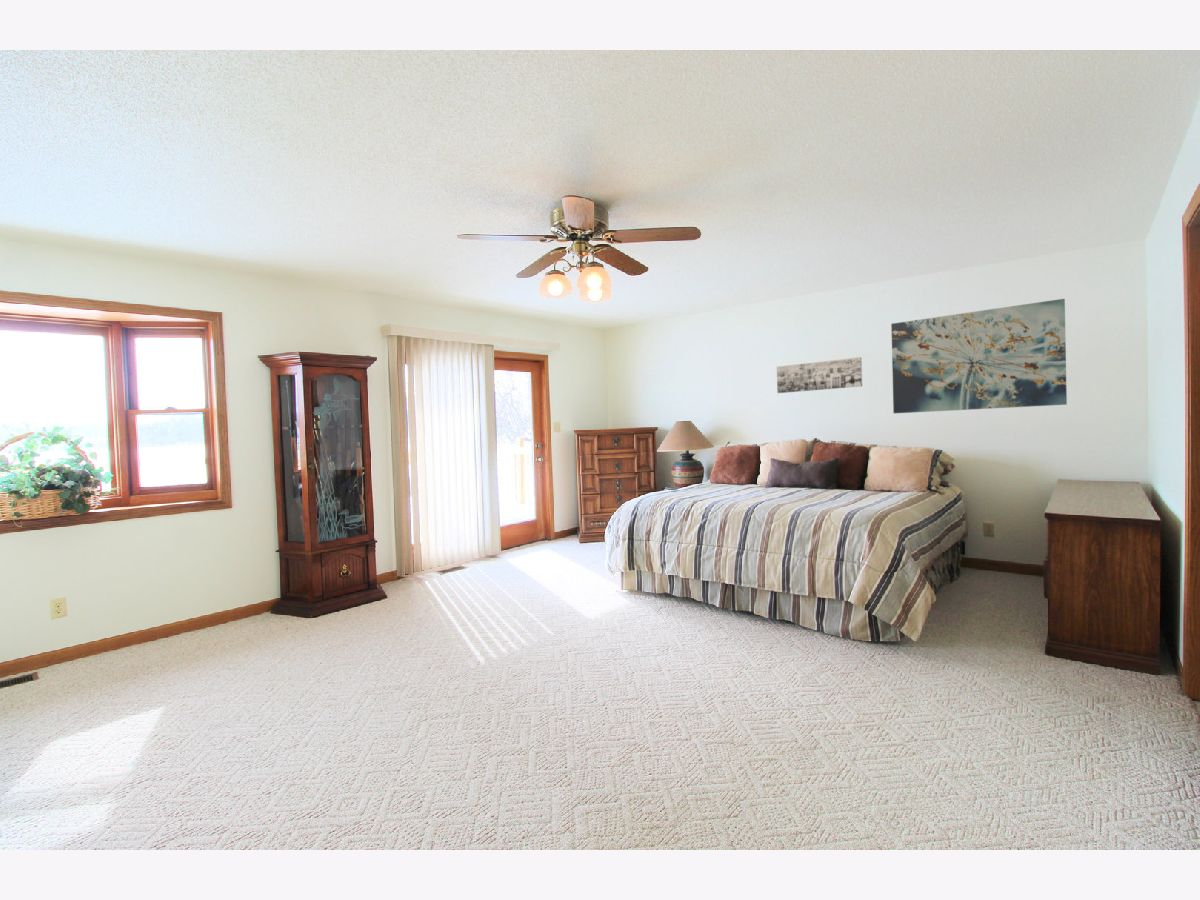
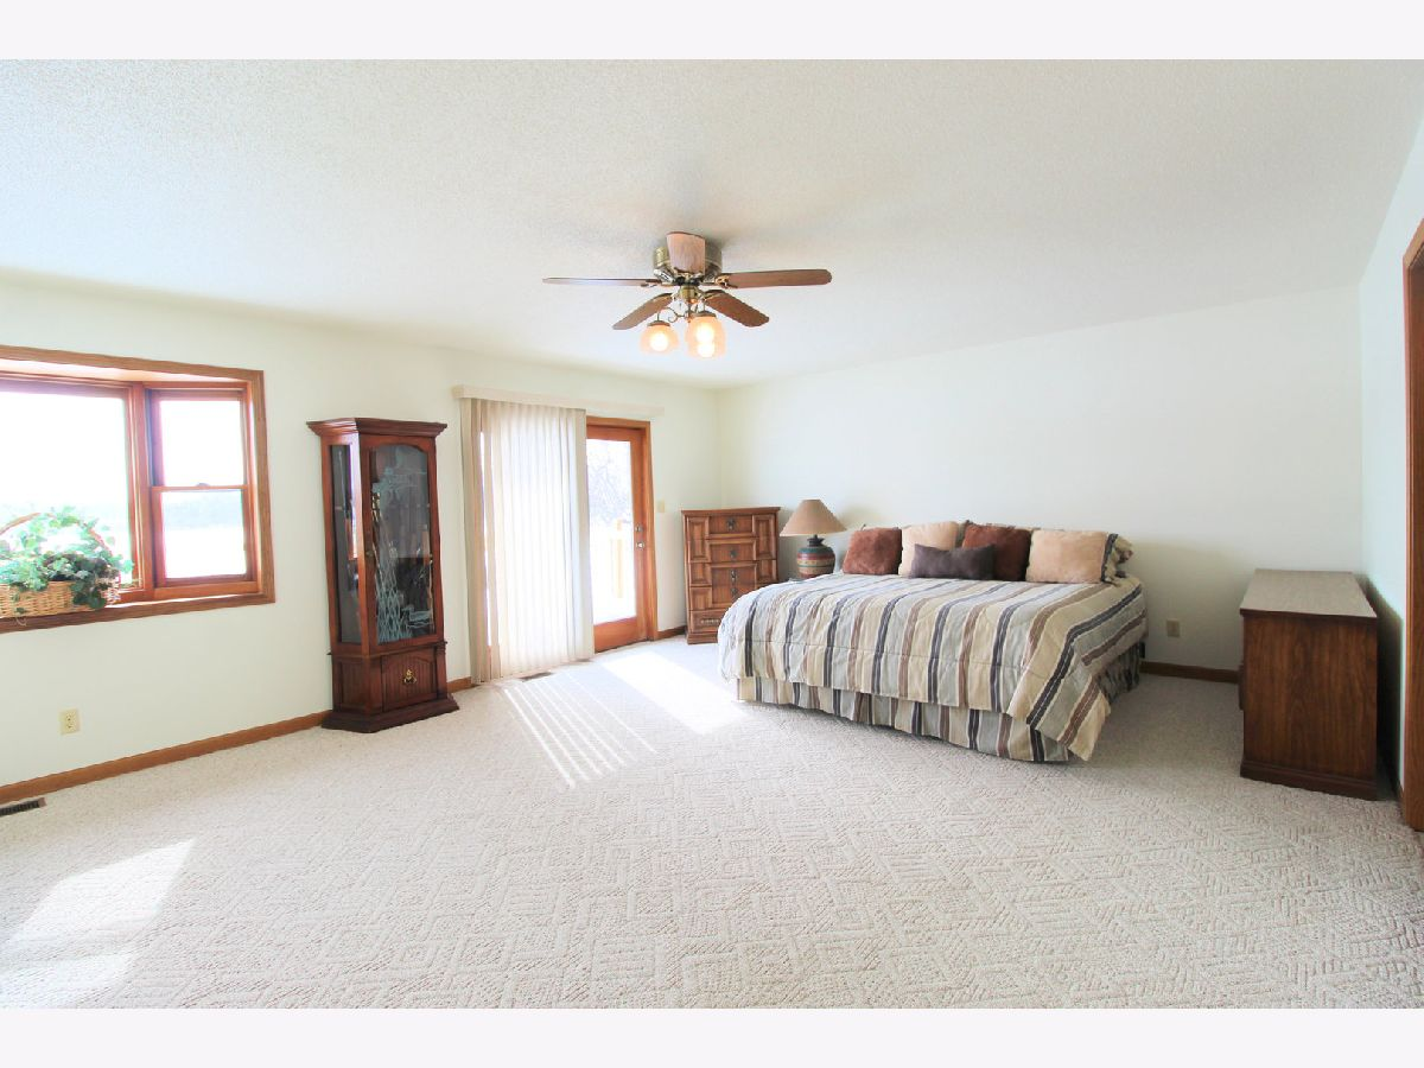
- wall art [776,356,863,394]
- wall art [890,298,1068,414]
